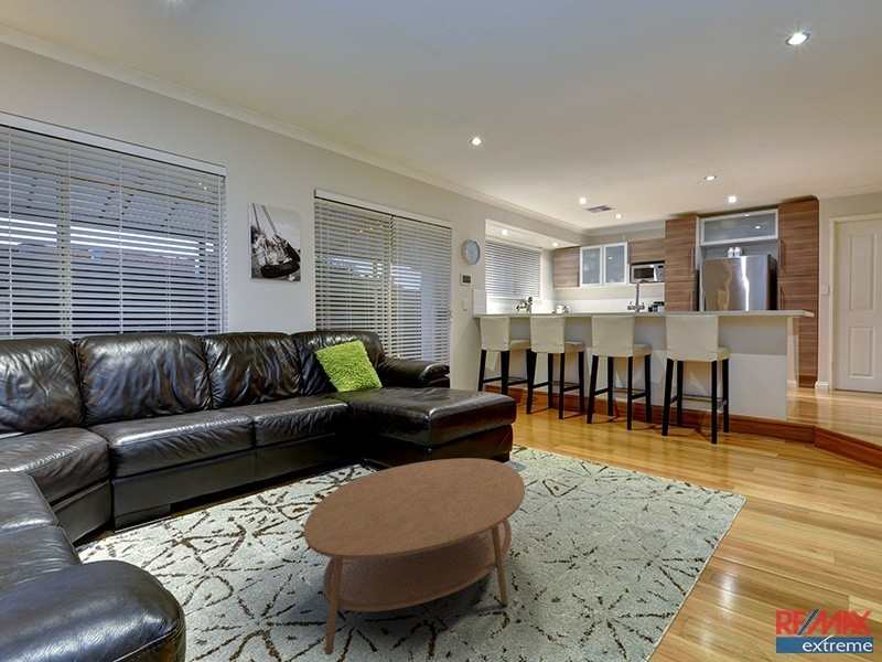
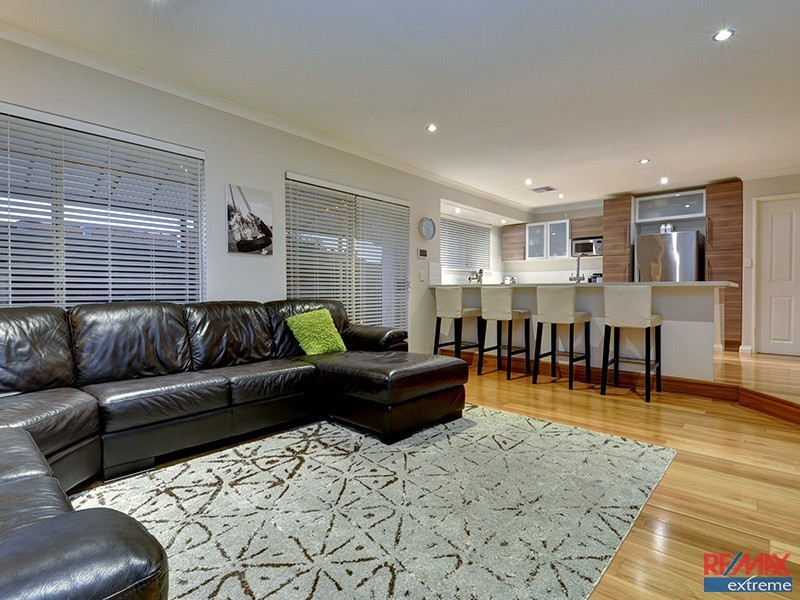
- coffee table [303,457,526,656]
